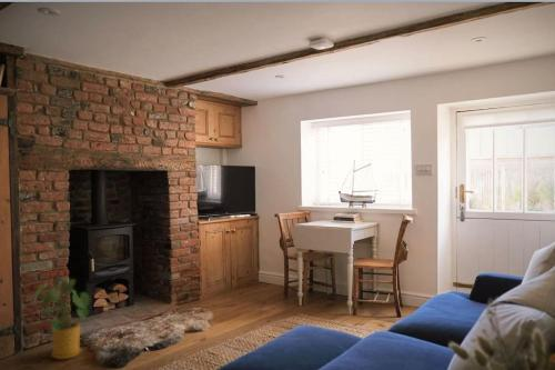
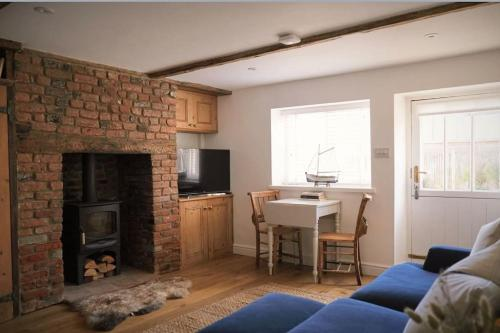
- house plant [32,277,92,360]
